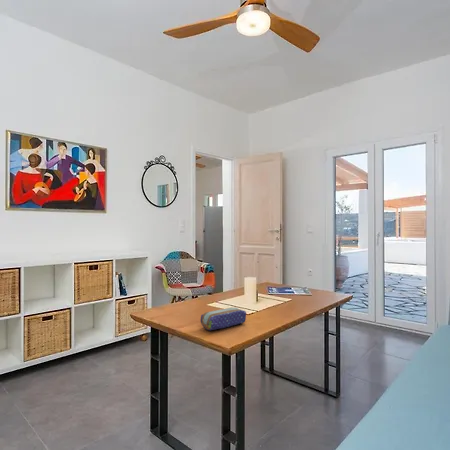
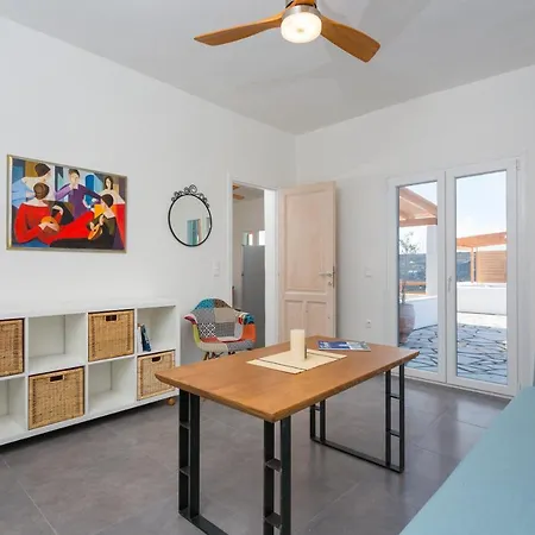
- pencil case [199,306,247,331]
